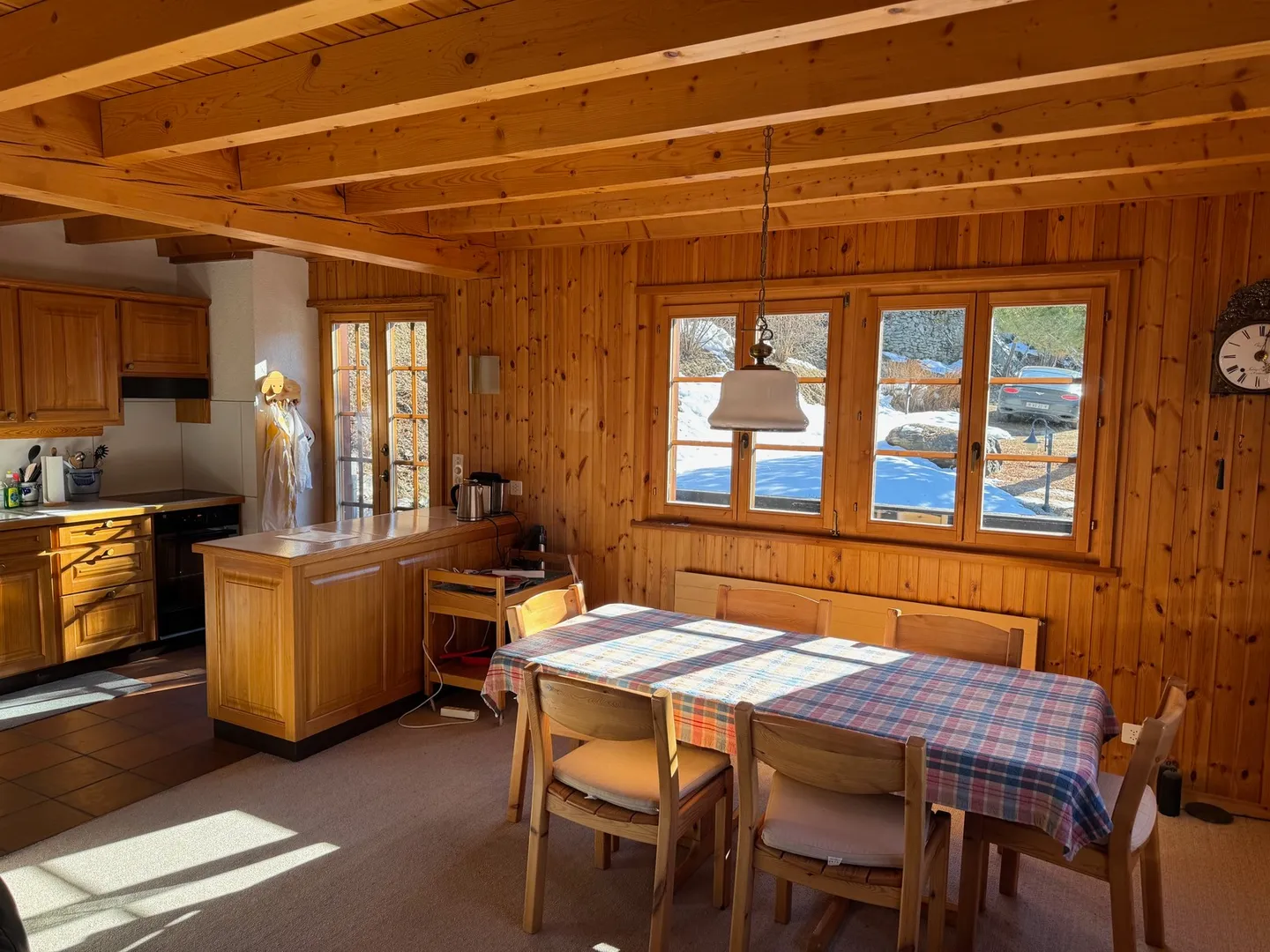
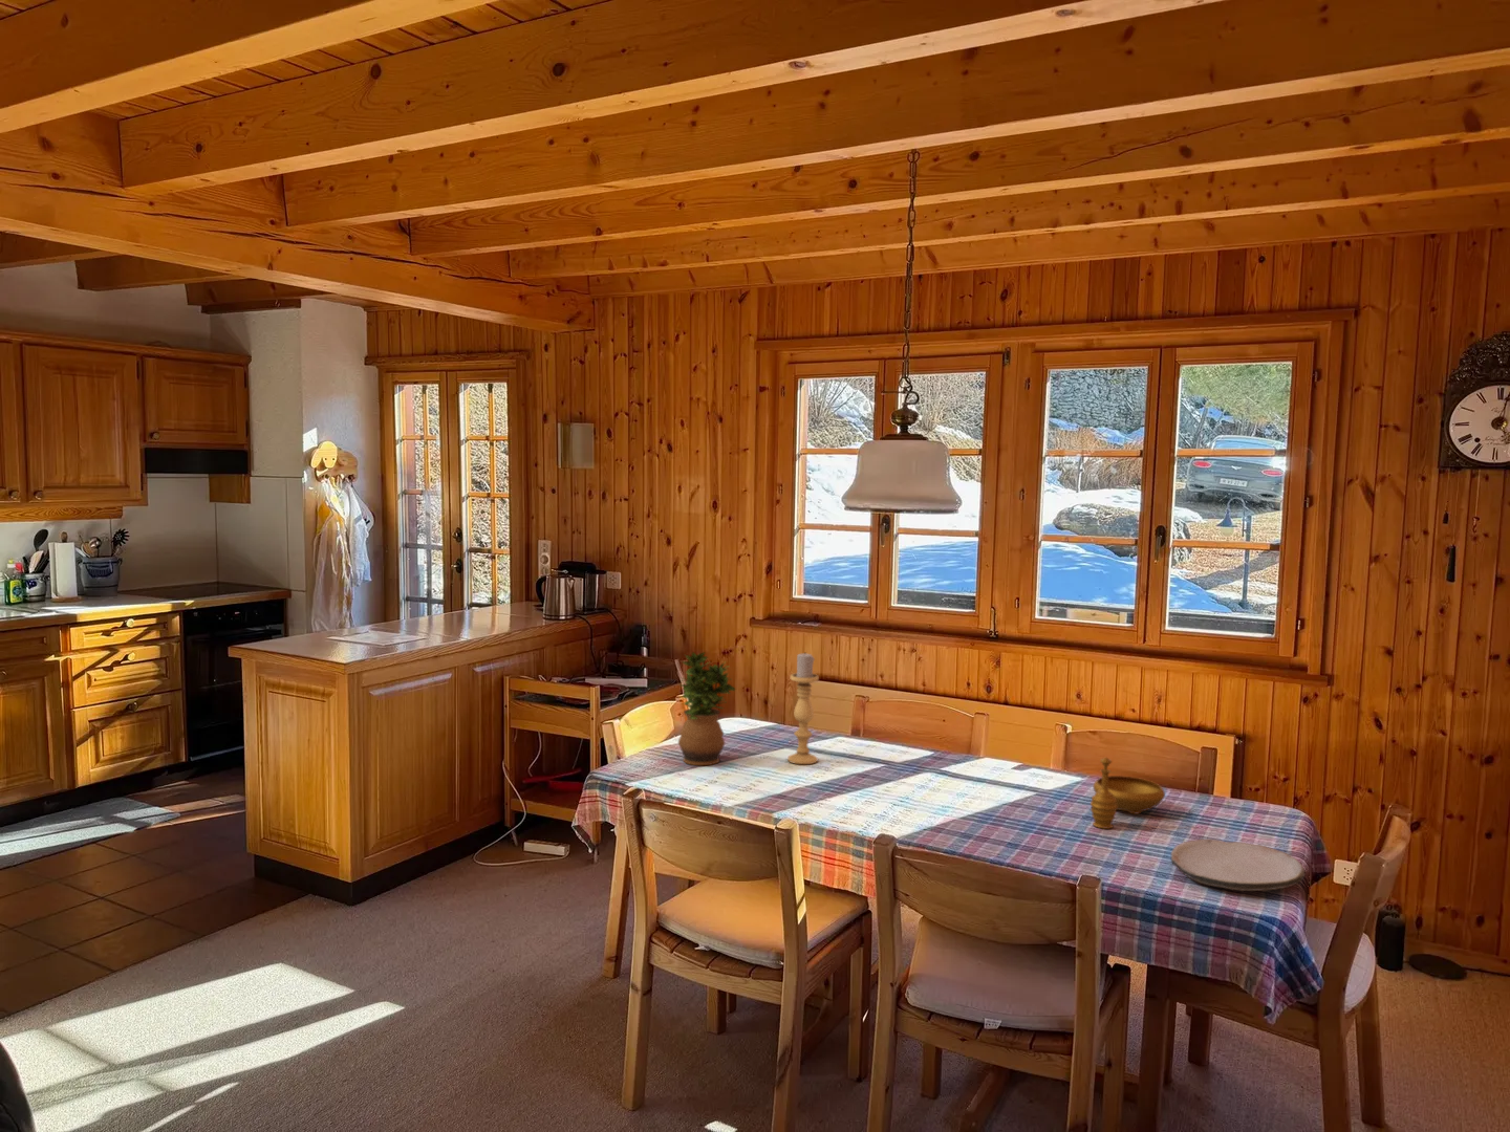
+ decorative bowl [1089,756,1166,830]
+ plate [1170,838,1307,892]
+ potted plant [678,650,737,766]
+ candle holder [786,653,820,765]
